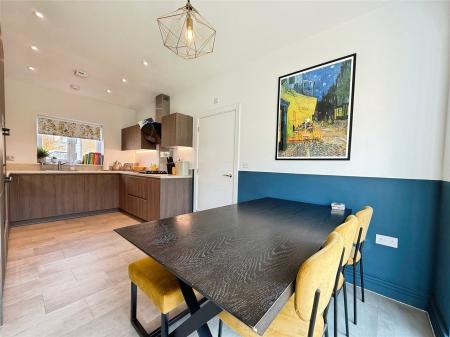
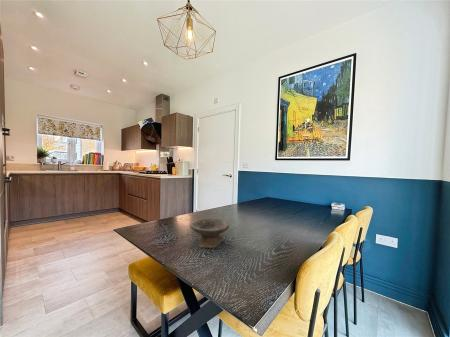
+ bowl [189,217,230,249]
